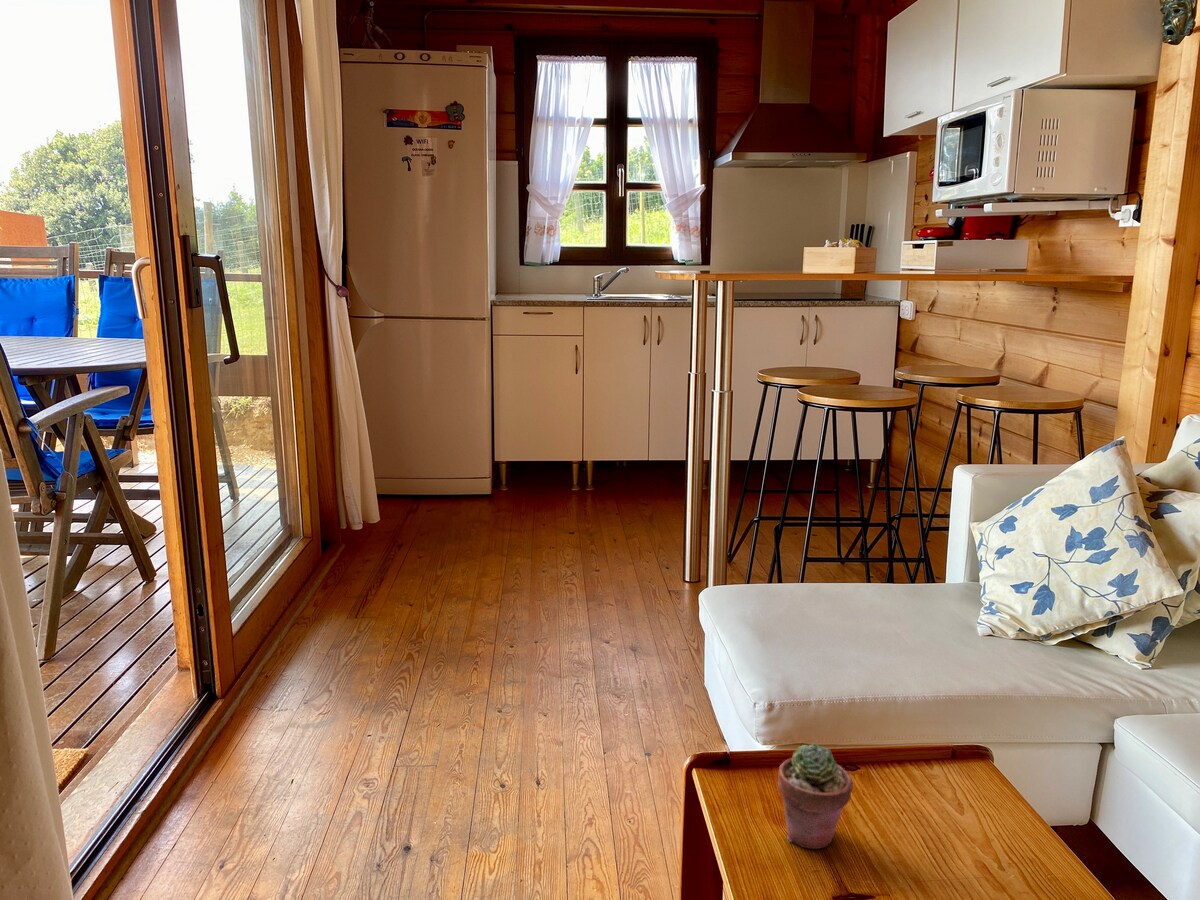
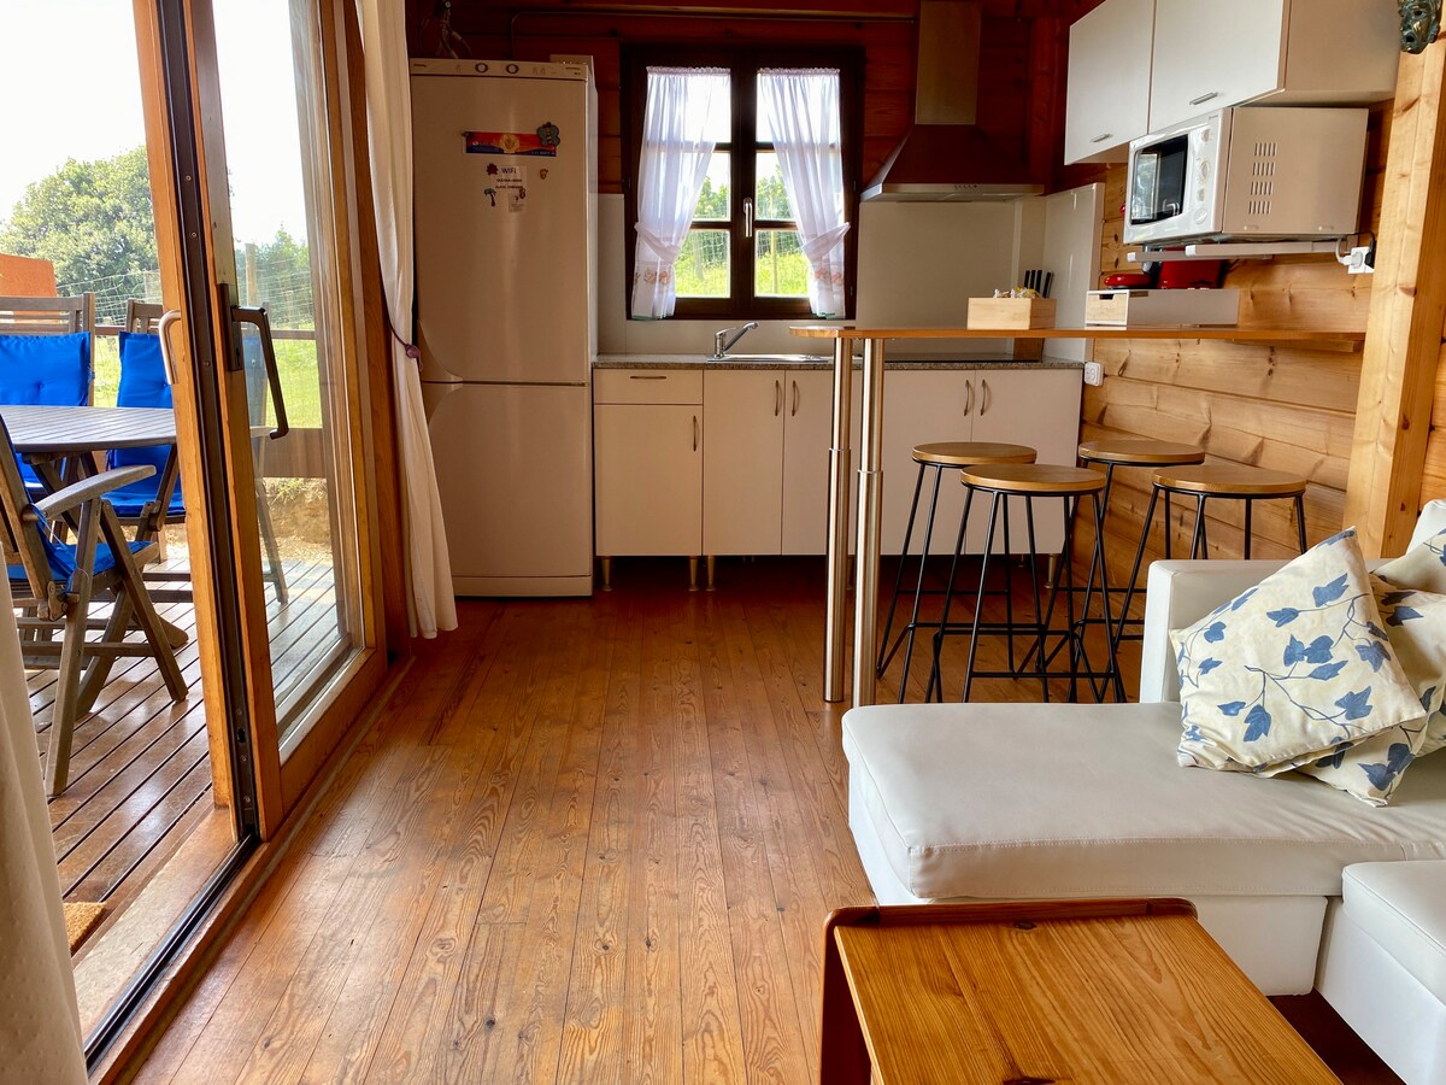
- potted succulent [777,742,854,850]
